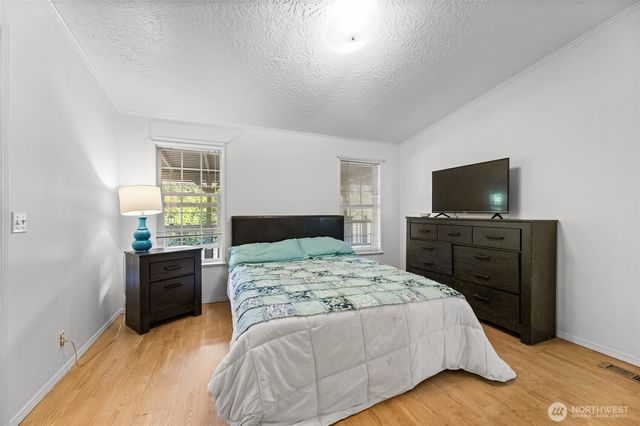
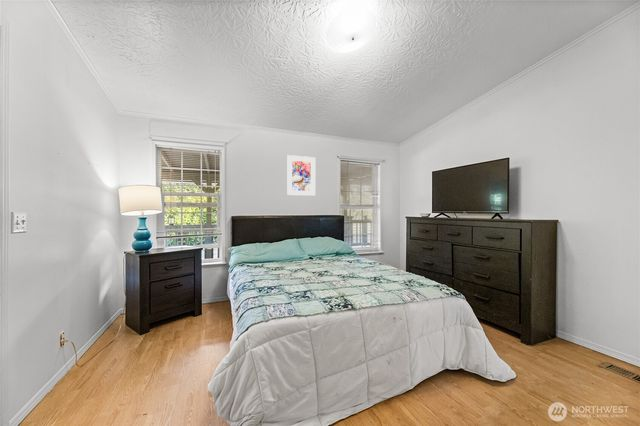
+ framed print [286,154,316,197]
